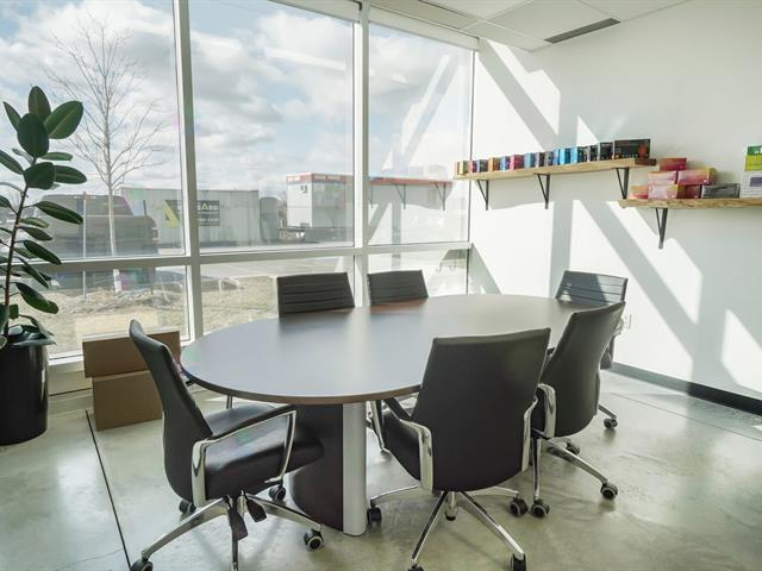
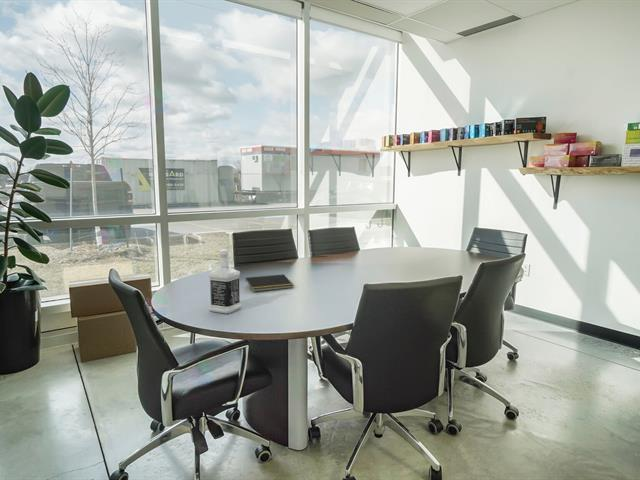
+ bottle [208,249,242,314]
+ notepad [244,273,295,293]
